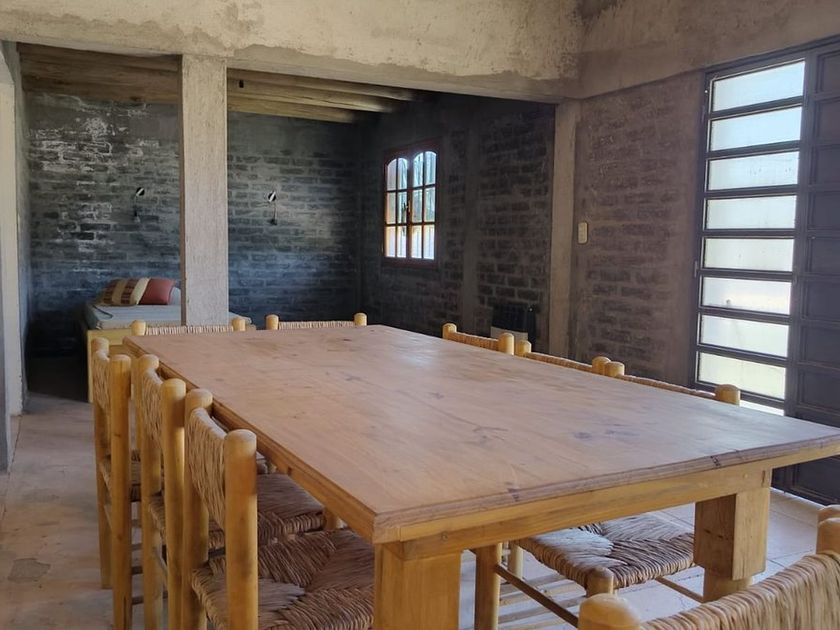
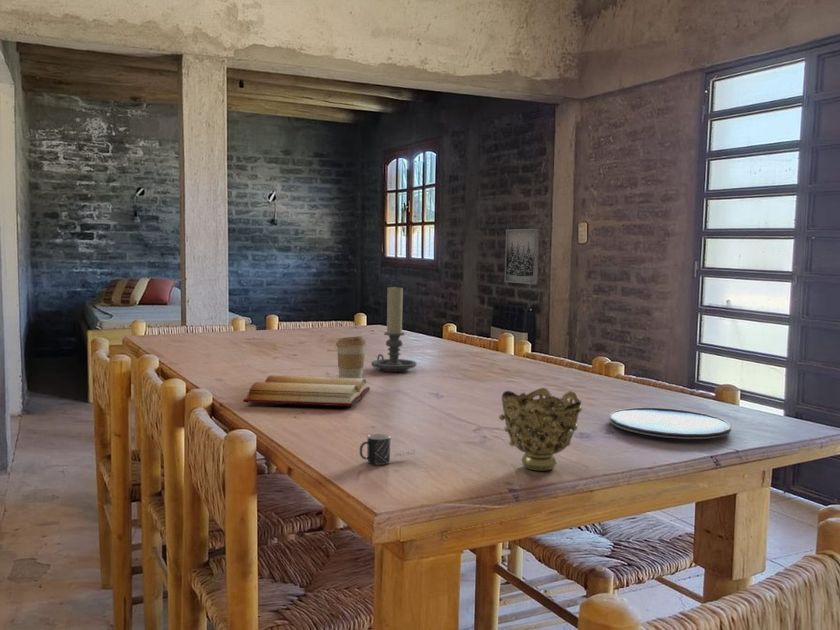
+ candle holder [370,285,417,373]
+ plate [608,407,733,440]
+ wall art [504,228,540,286]
+ decorative bowl [498,387,583,472]
+ coffee cup [335,335,367,379]
+ mug [359,433,416,466]
+ bible [242,374,371,407]
